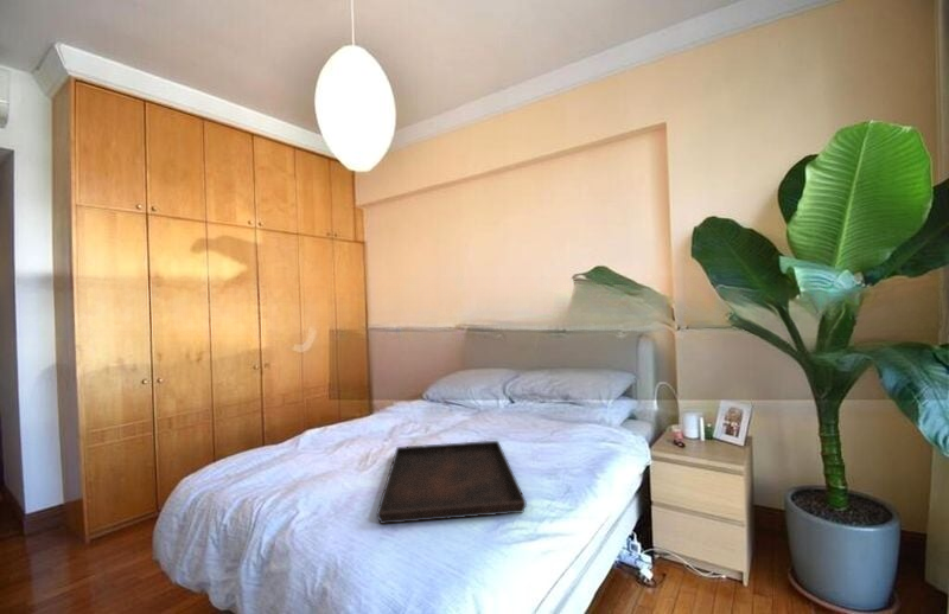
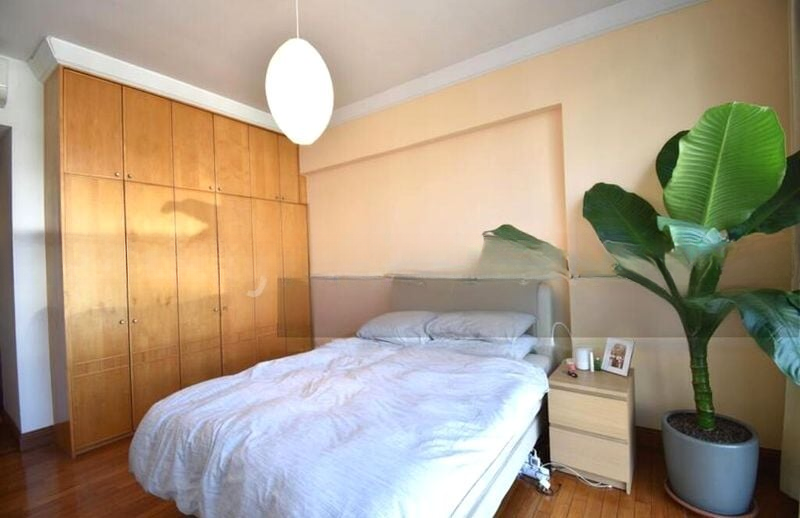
- serving tray [376,440,528,525]
